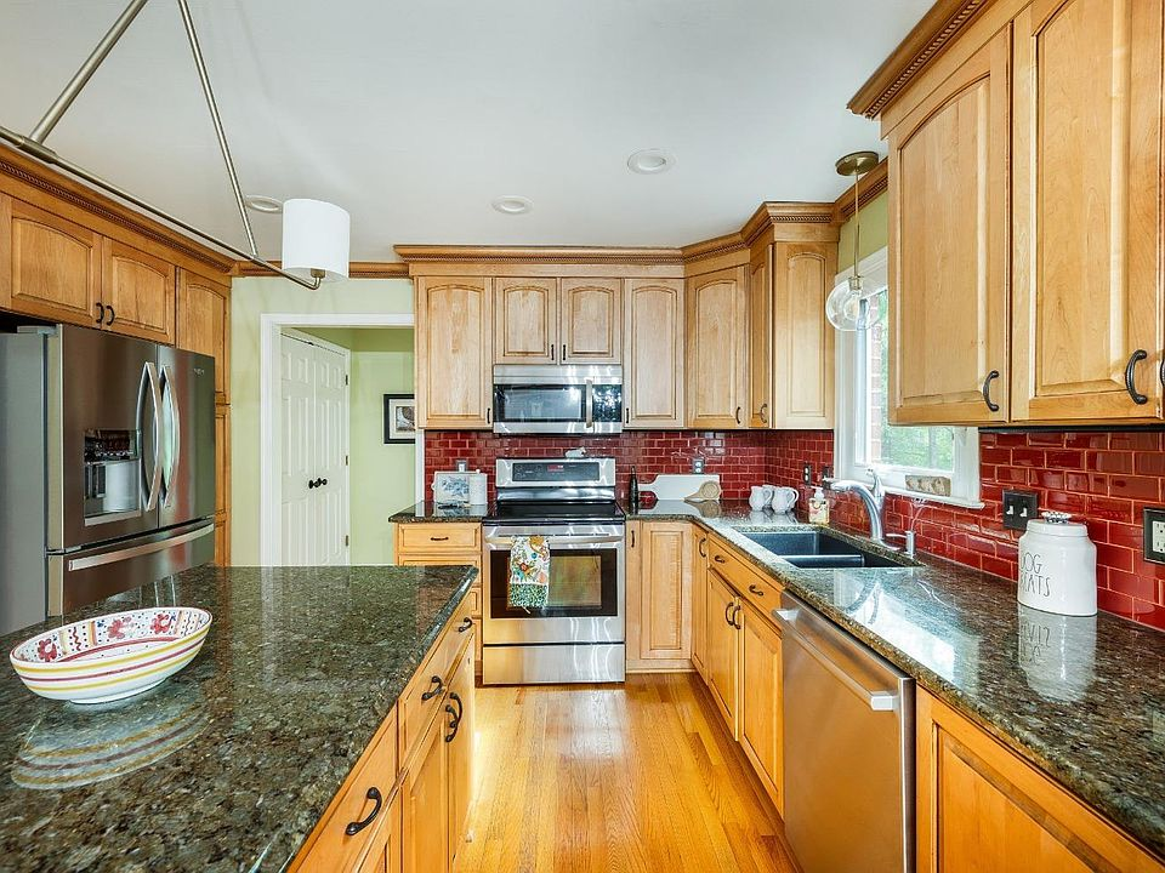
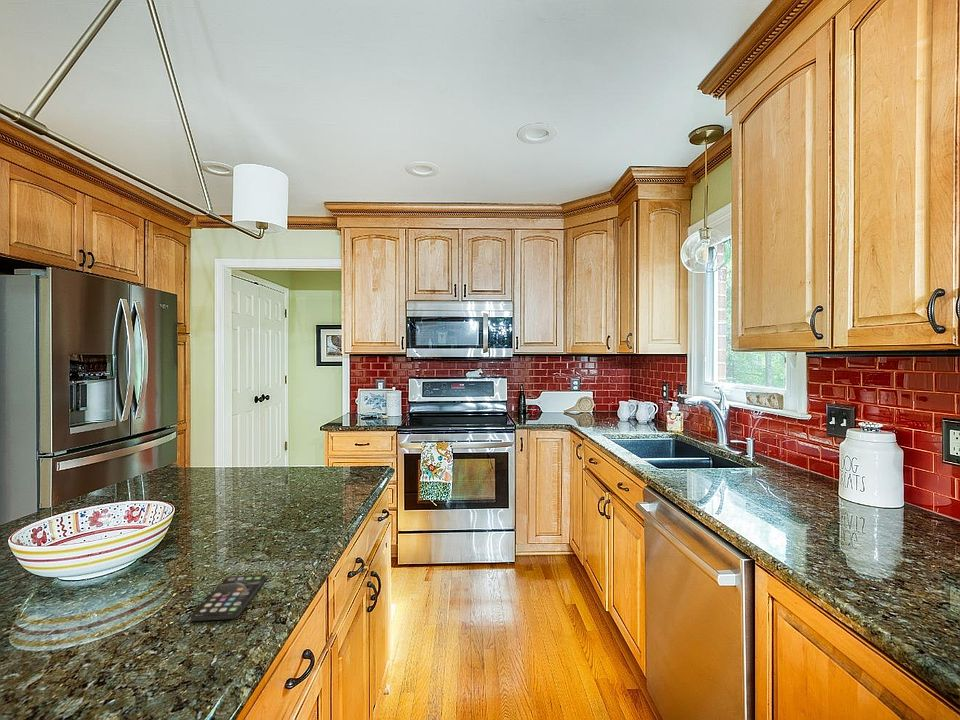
+ smartphone [190,574,267,622]
